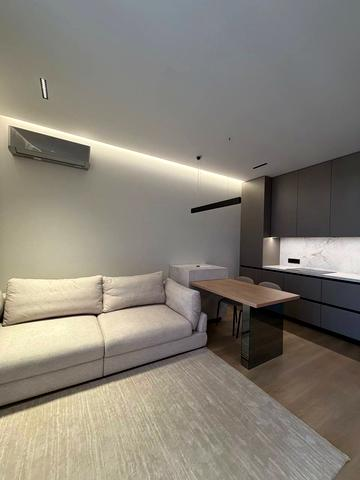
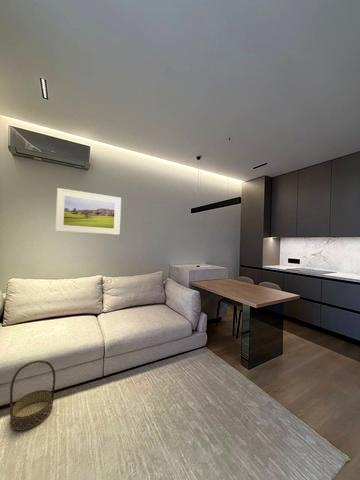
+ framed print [54,187,122,236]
+ basket [9,359,56,432]
